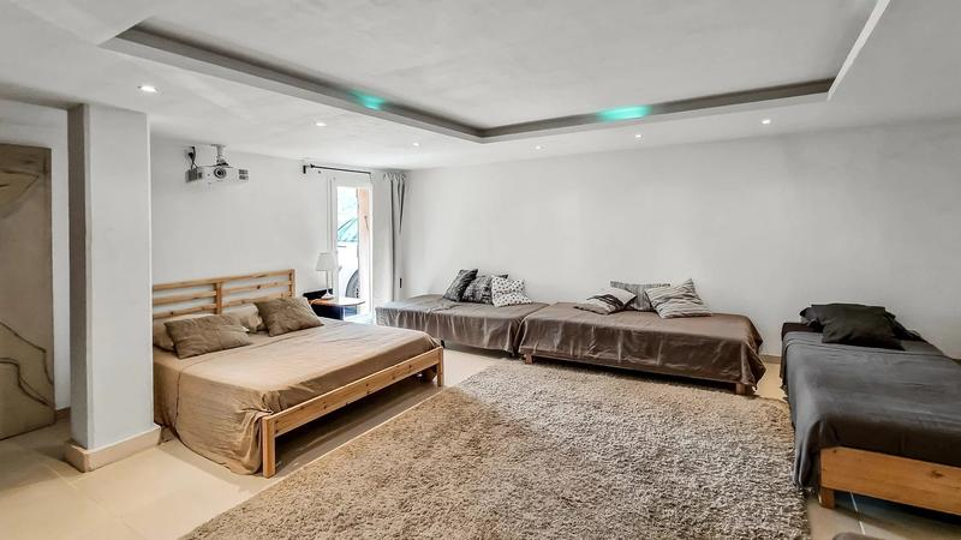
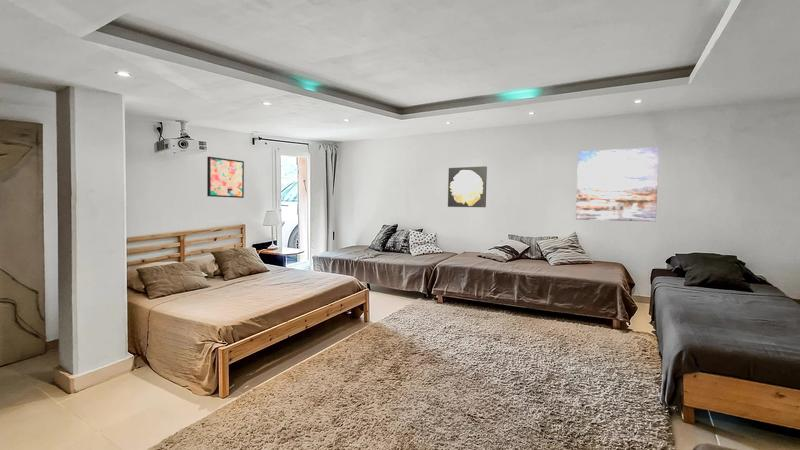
+ wall art [206,156,245,199]
+ wall art [575,146,660,223]
+ wall art [447,165,488,208]
